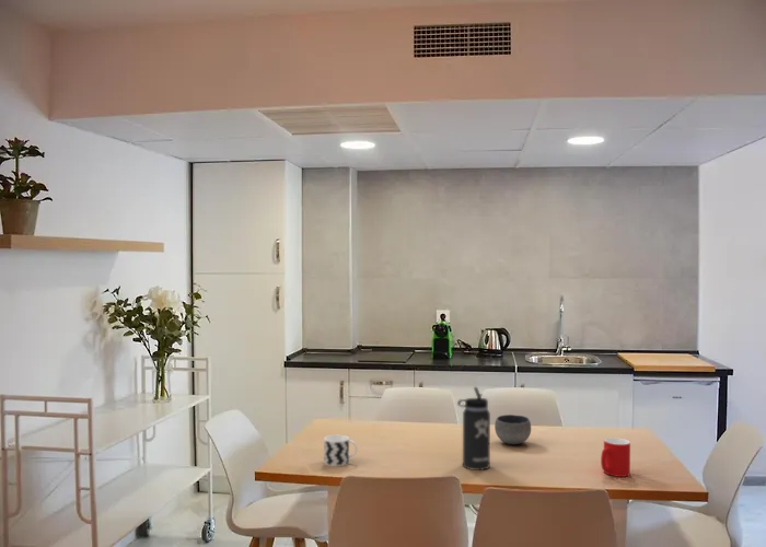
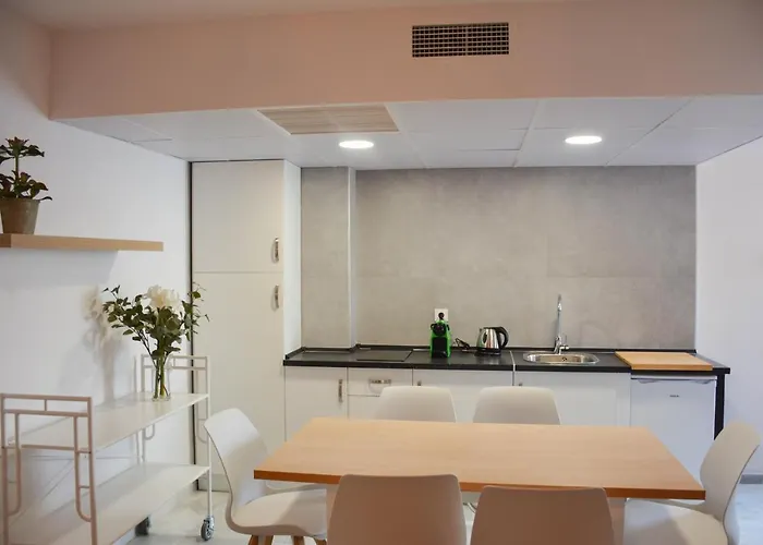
- bowl [494,414,532,445]
- thermos bottle [456,386,491,472]
- cup [323,434,359,467]
- cup [600,437,631,478]
